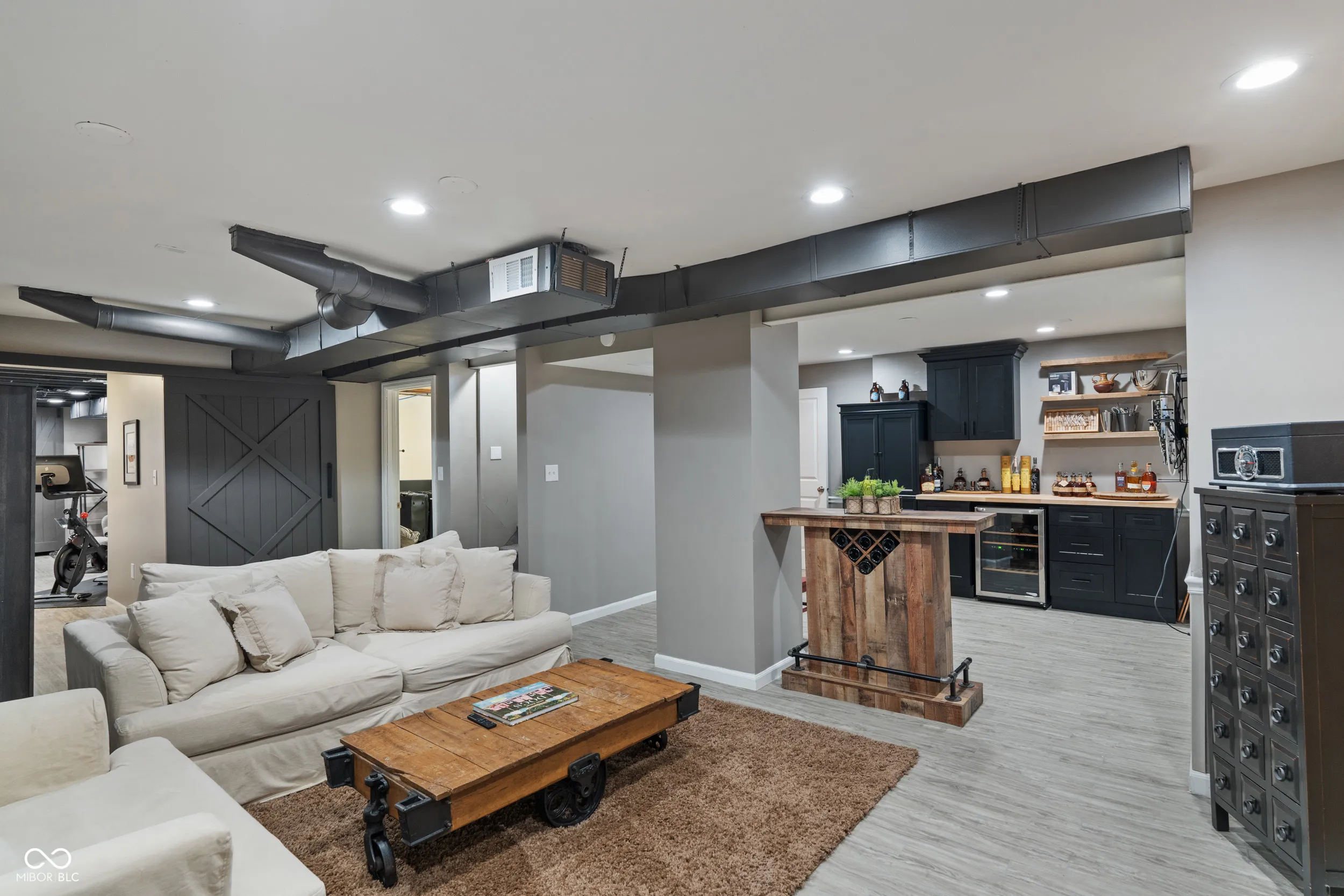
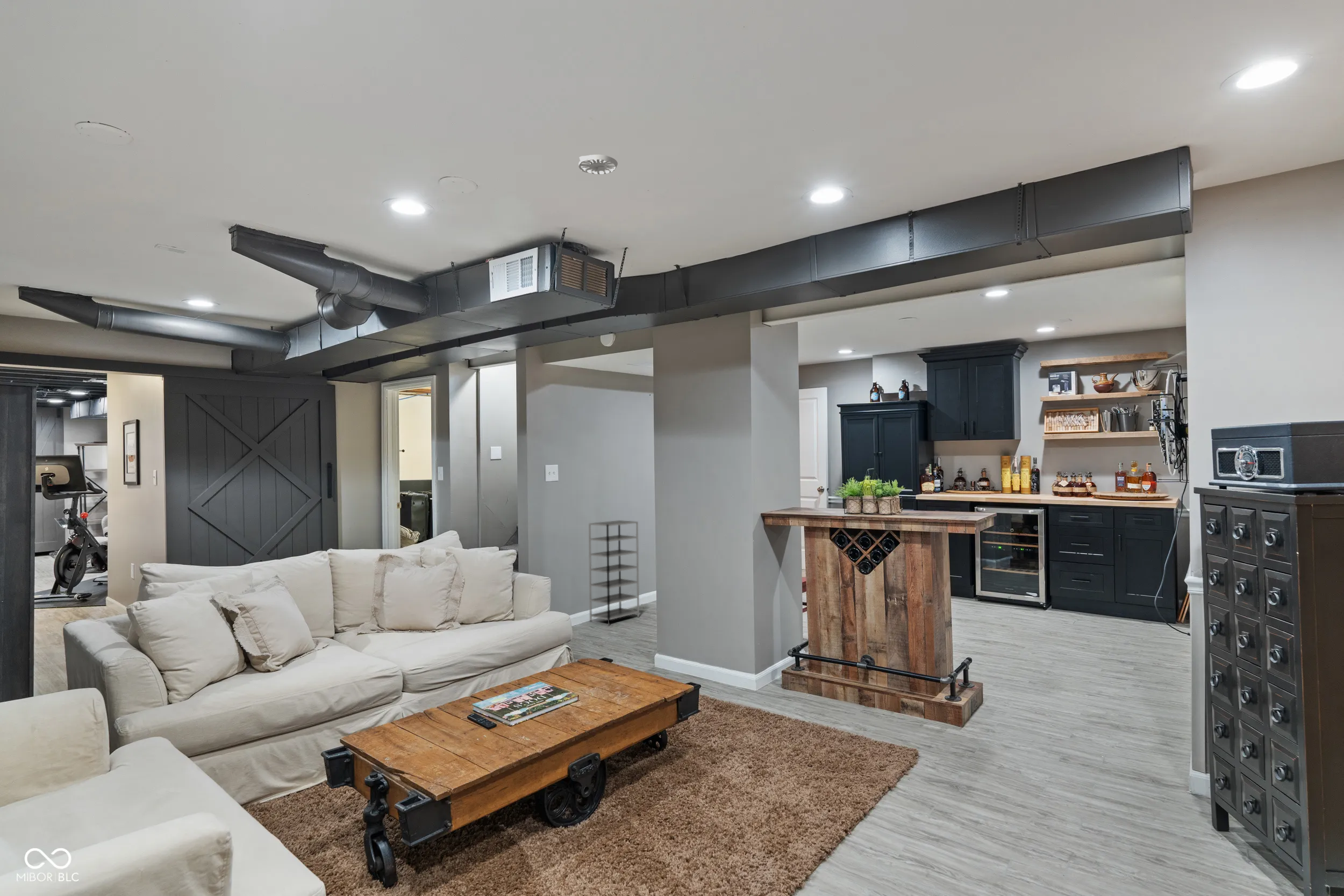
+ smoke detector [578,154,618,175]
+ shelving unit [588,520,640,626]
